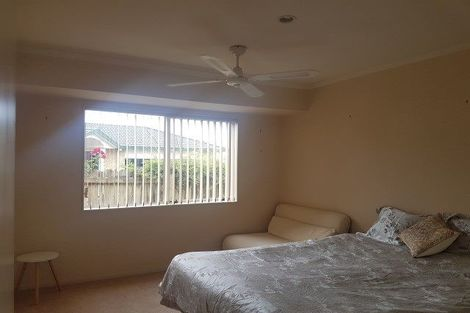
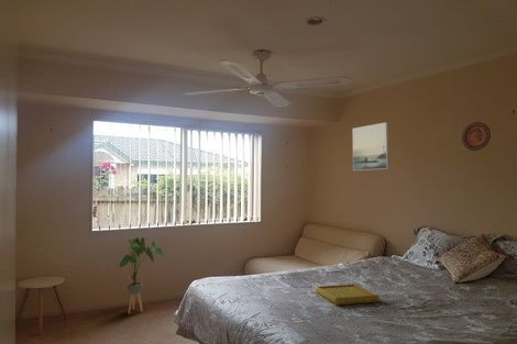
+ decorative plate [461,121,492,152]
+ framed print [351,121,391,171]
+ serving tray [314,284,381,307]
+ house plant [118,236,165,314]
